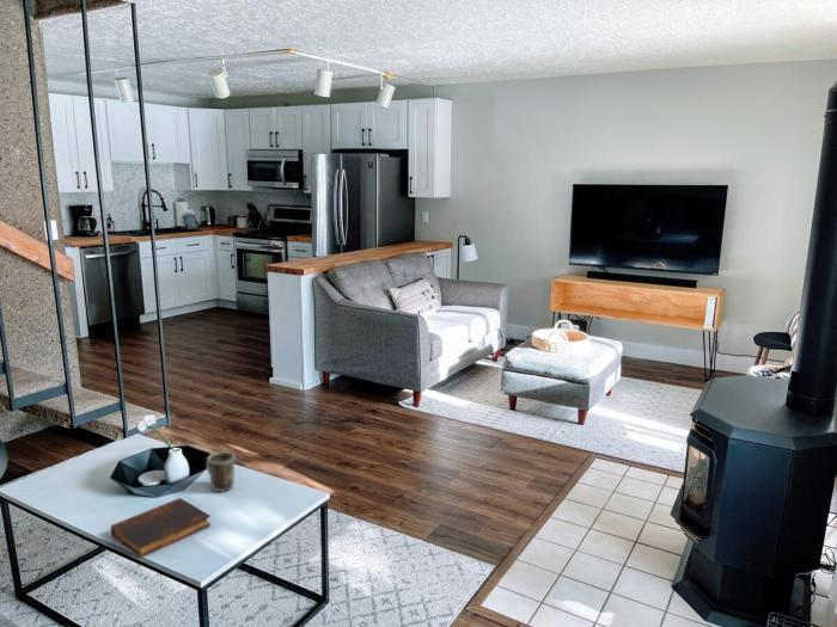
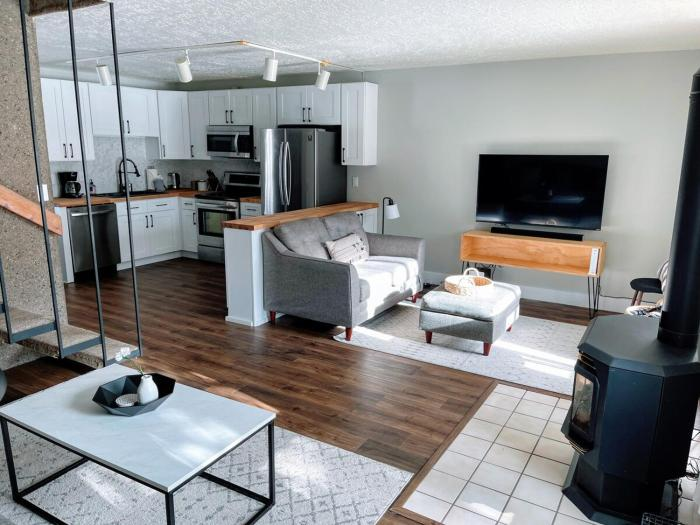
- mug [204,451,236,493]
- book [110,497,212,559]
